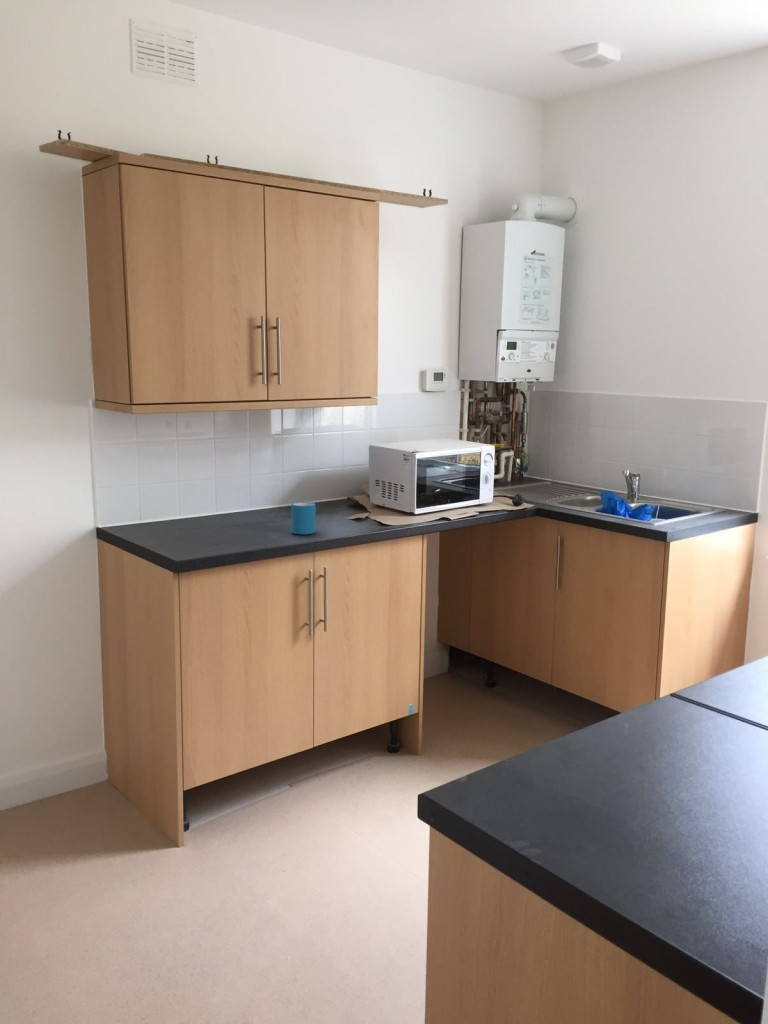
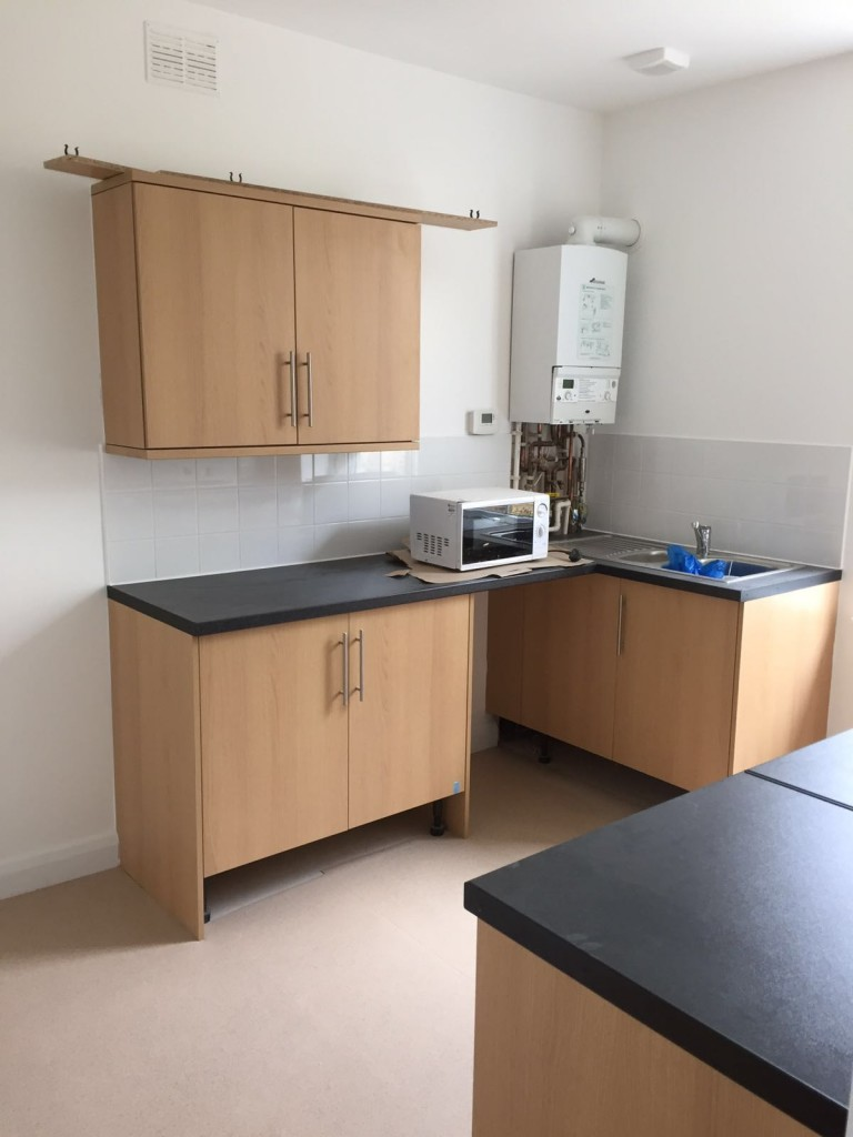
- mug [290,501,317,535]
